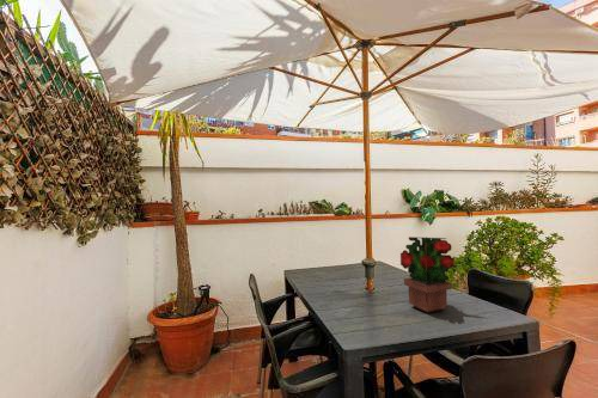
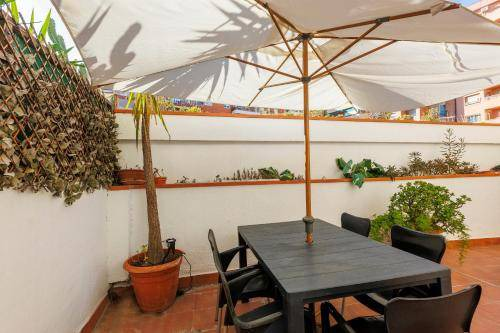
- potted plant [399,235,456,314]
